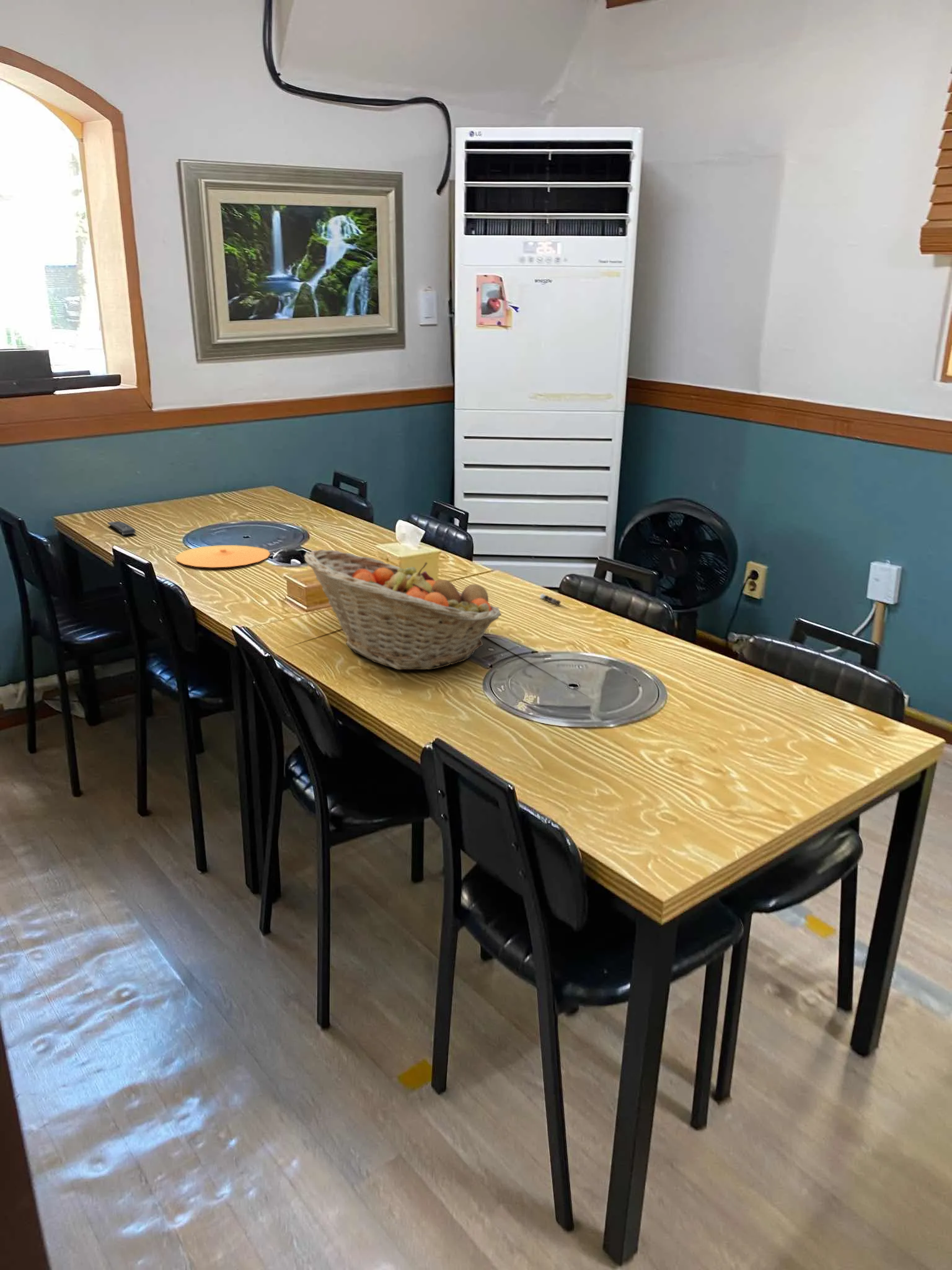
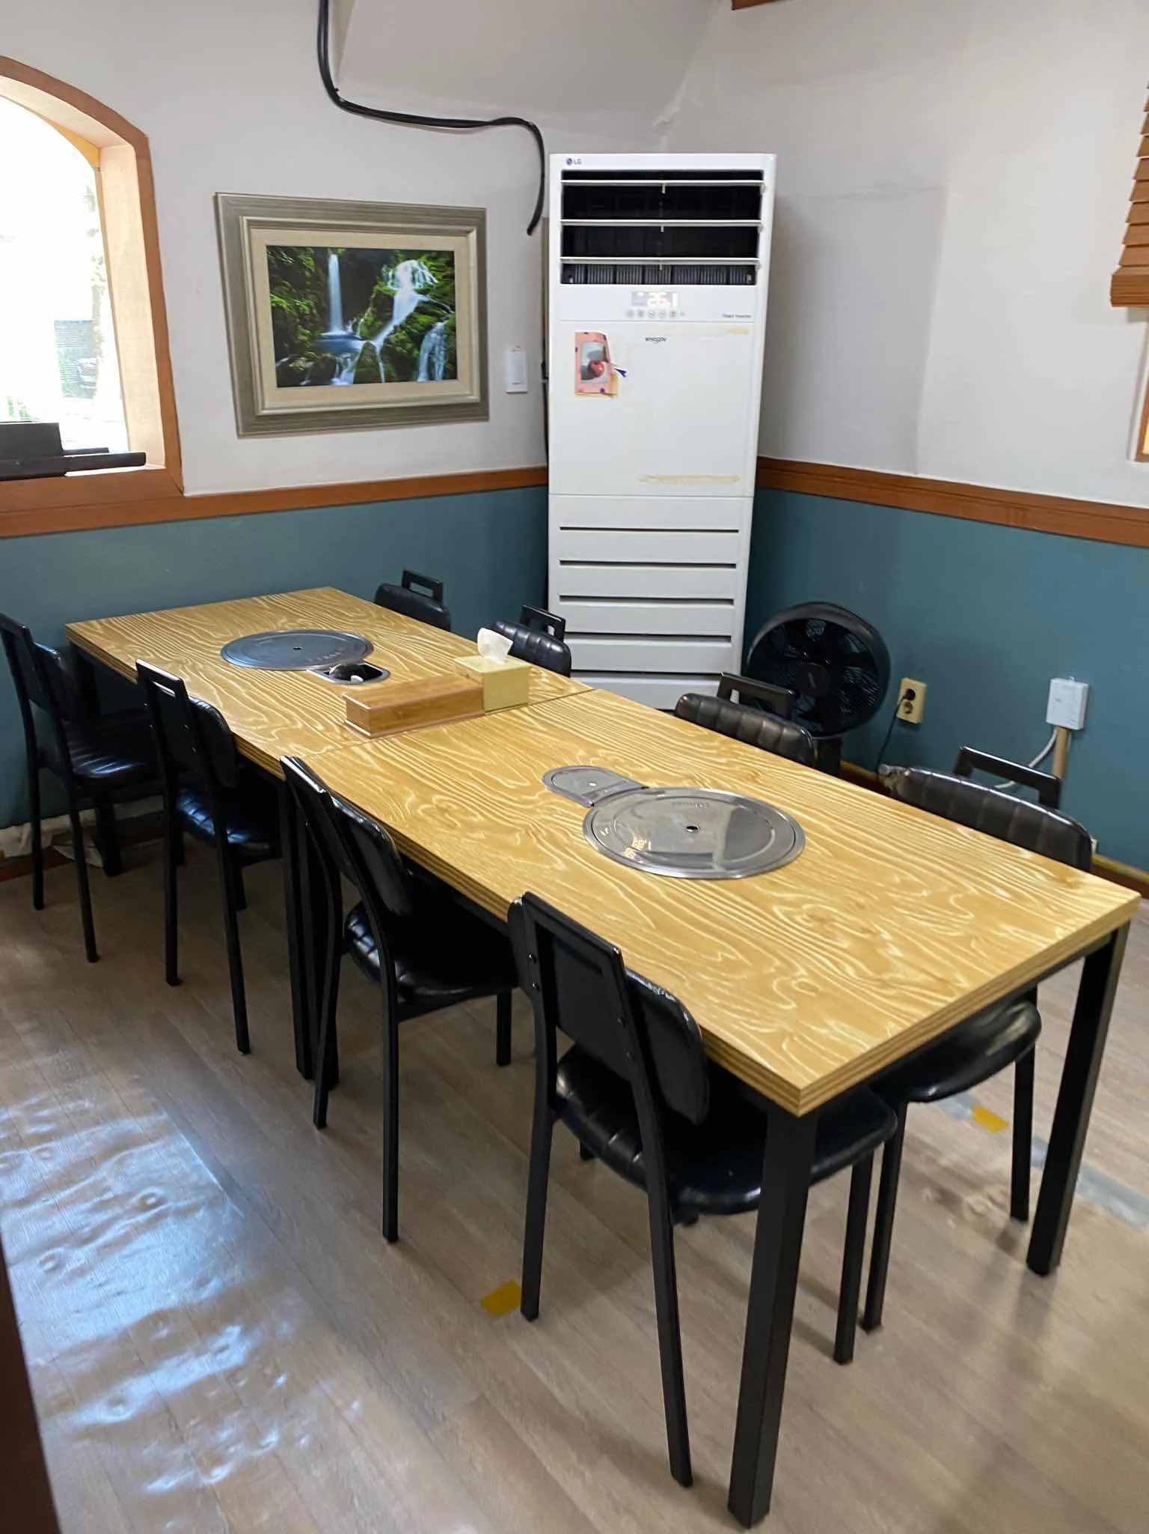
- remote control [107,520,136,536]
- plate [175,544,271,568]
- pepper shaker [539,593,562,606]
- fruit basket [304,549,502,670]
